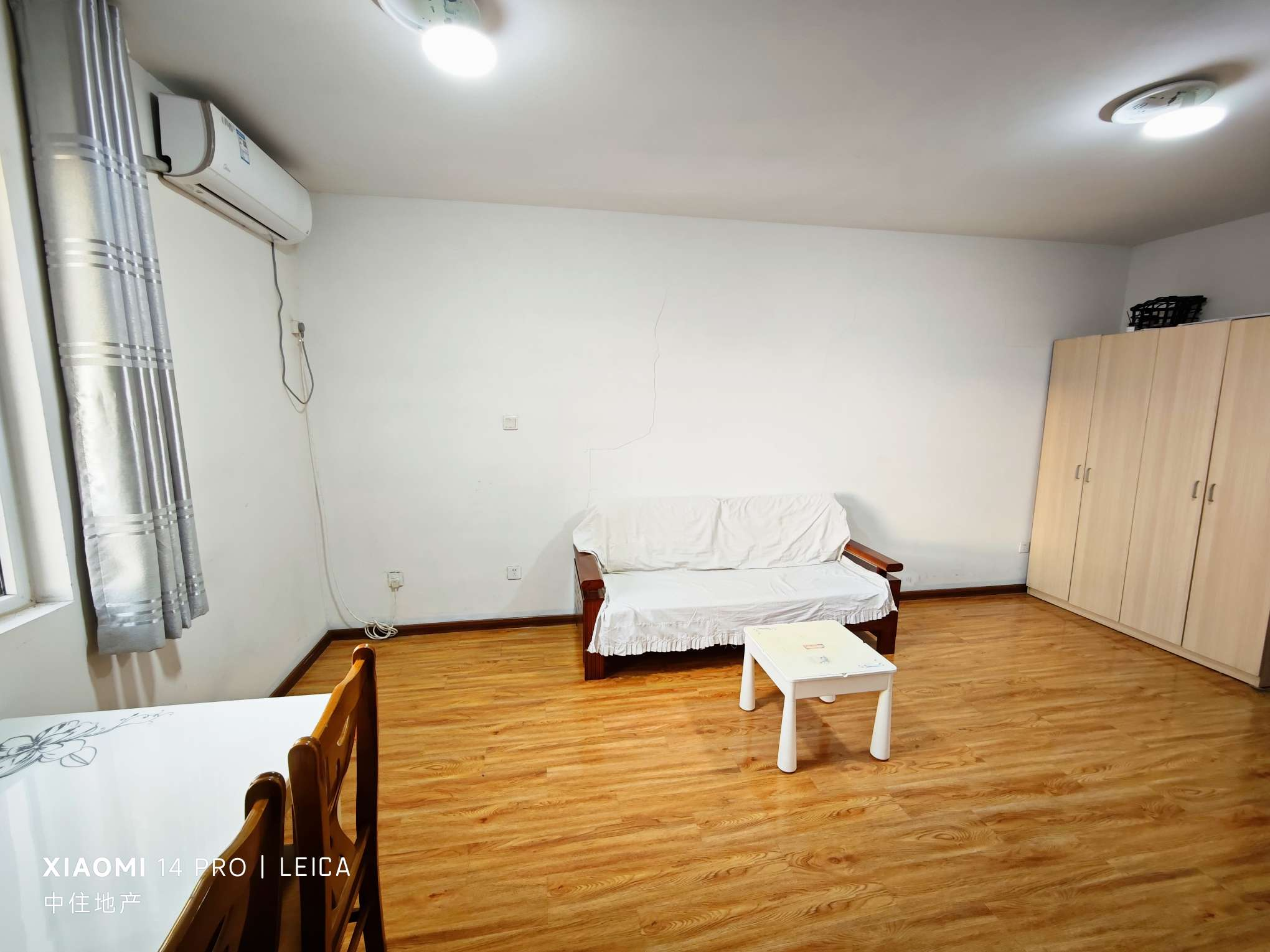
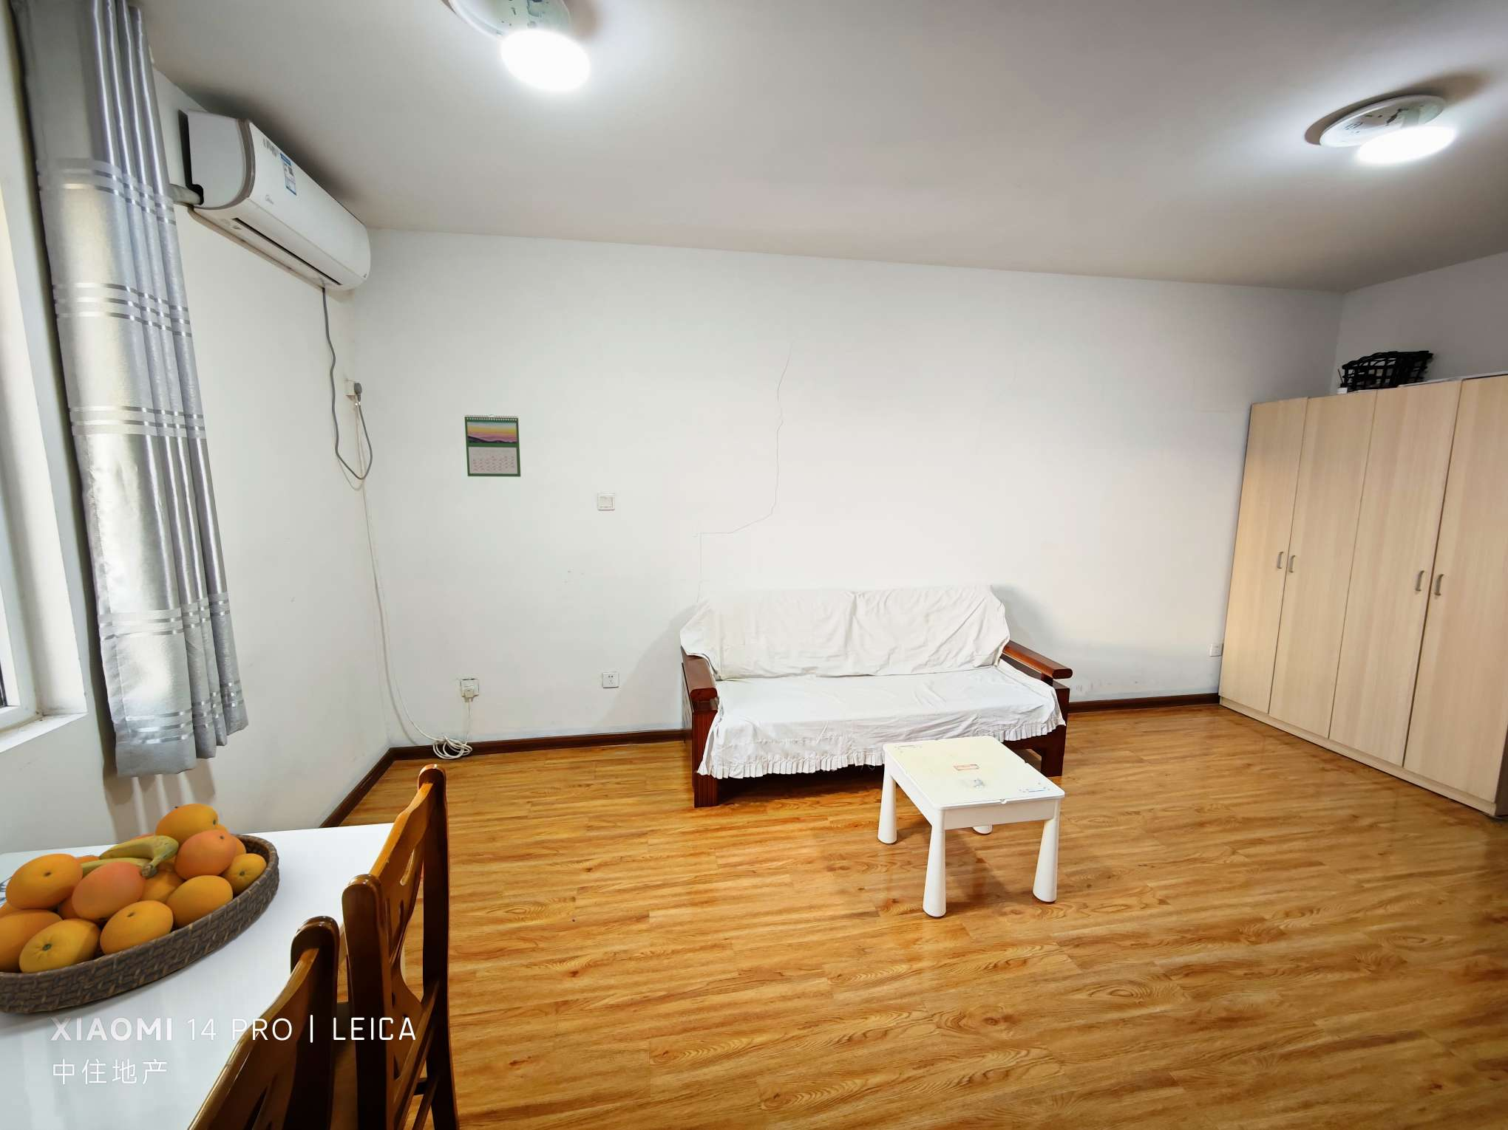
+ fruit bowl [0,802,280,1014]
+ calendar [463,413,522,478]
